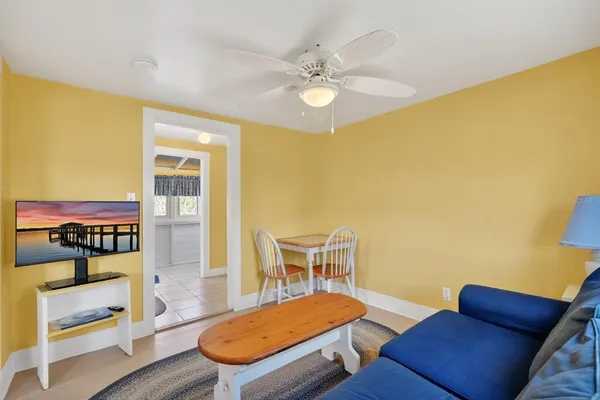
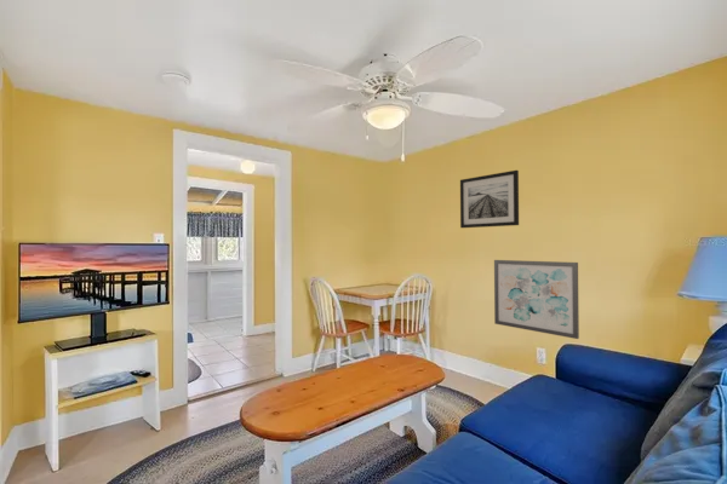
+ wall art [493,259,580,340]
+ wall art [459,169,520,229]
